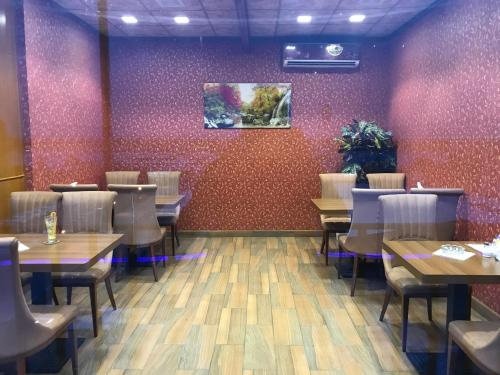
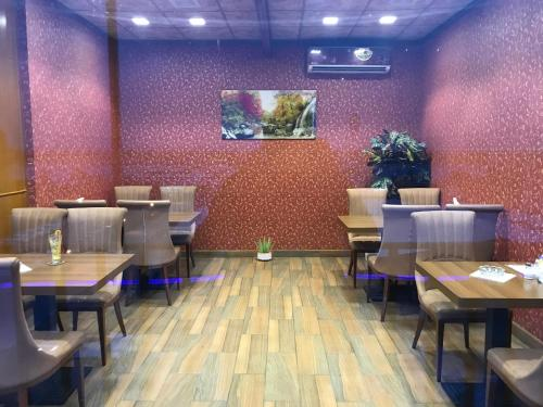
+ potted plant [255,236,275,262]
